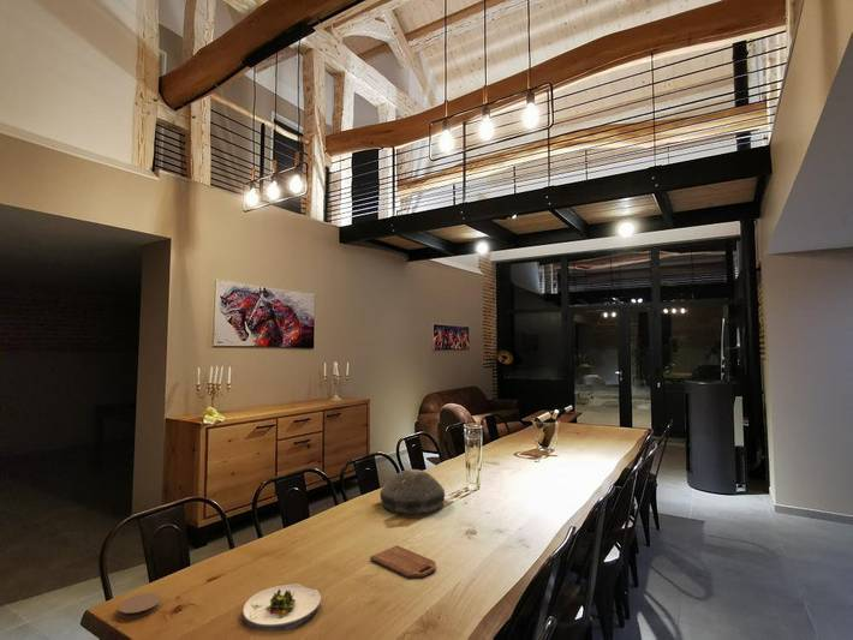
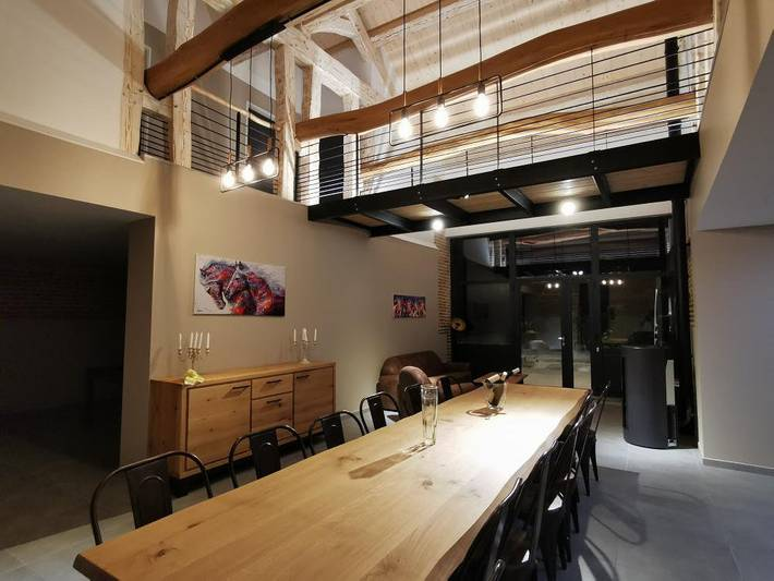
- cutting board [369,544,436,579]
- coaster [117,592,162,620]
- bowl [378,468,446,515]
- salad plate [241,582,322,632]
